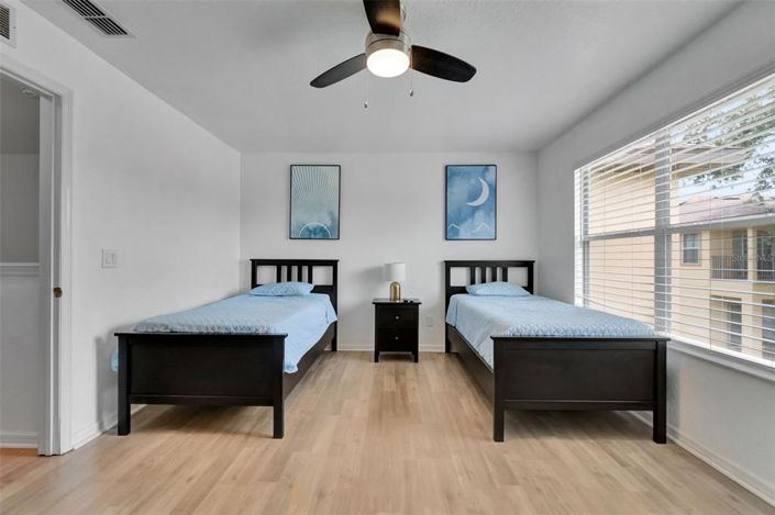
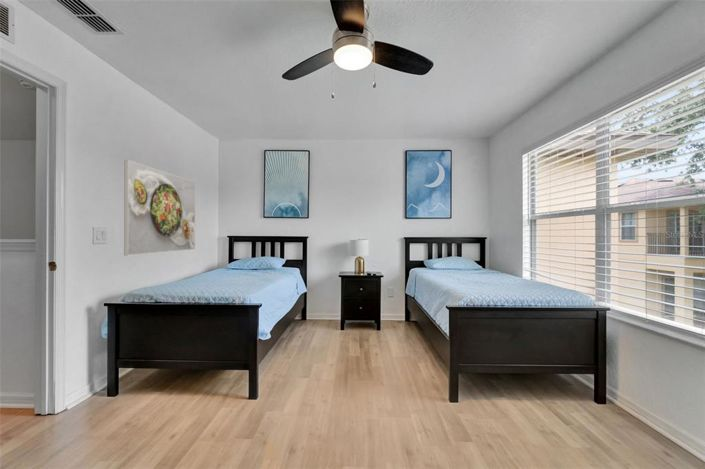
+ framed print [123,159,196,256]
